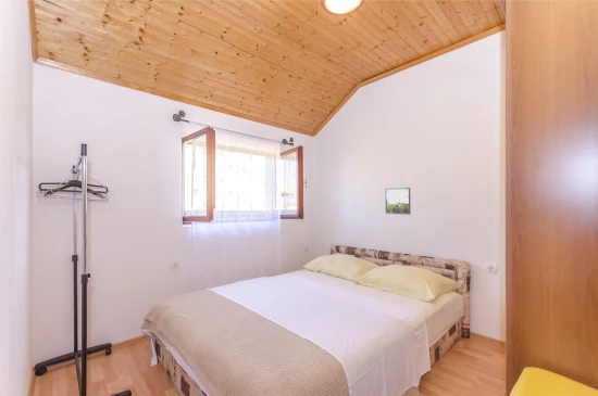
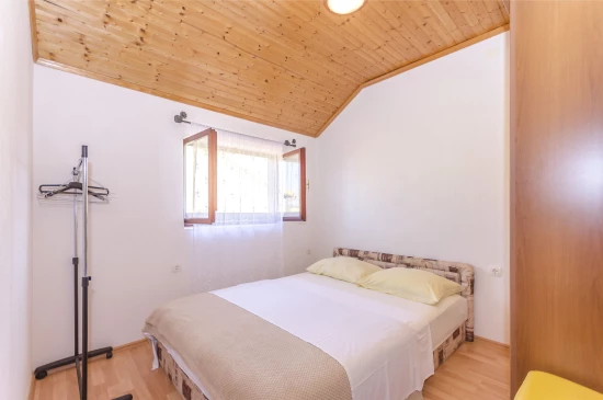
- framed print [384,187,411,216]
